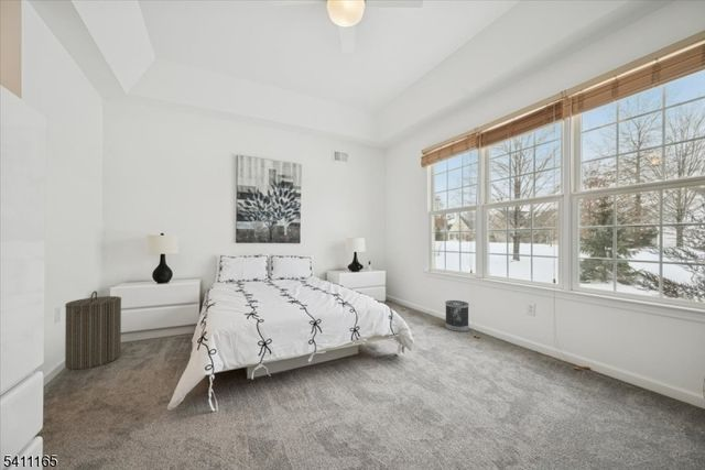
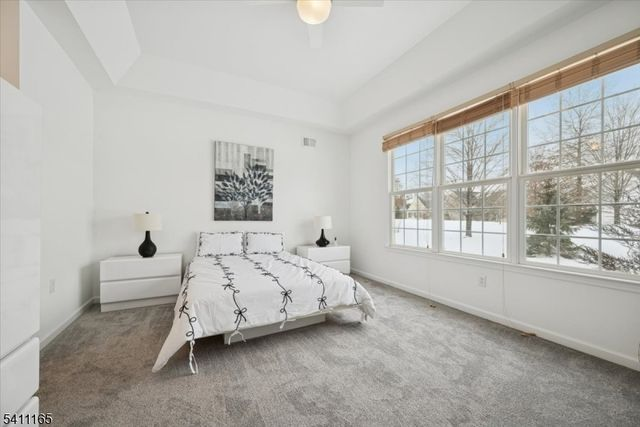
- wastebasket [444,299,470,332]
- laundry hamper [64,289,122,371]
